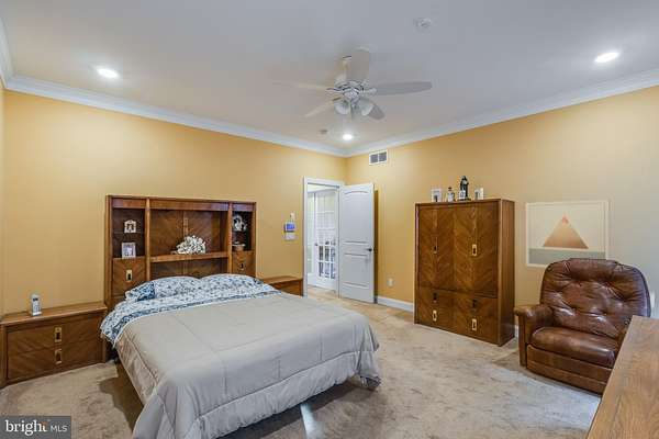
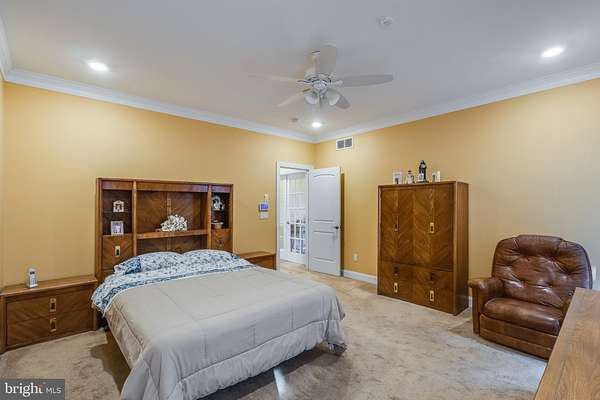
- wall art [525,199,611,269]
